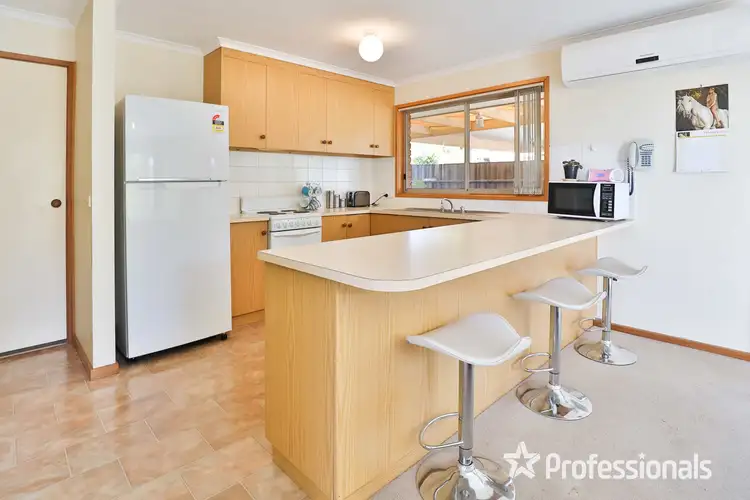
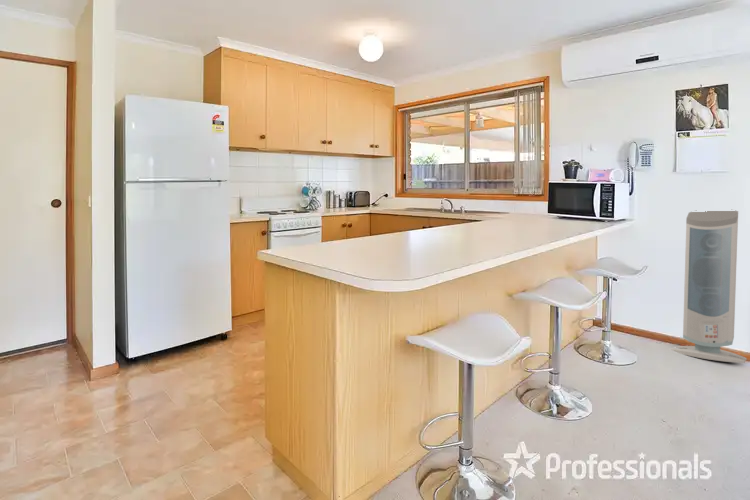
+ air purifier [670,210,748,364]
